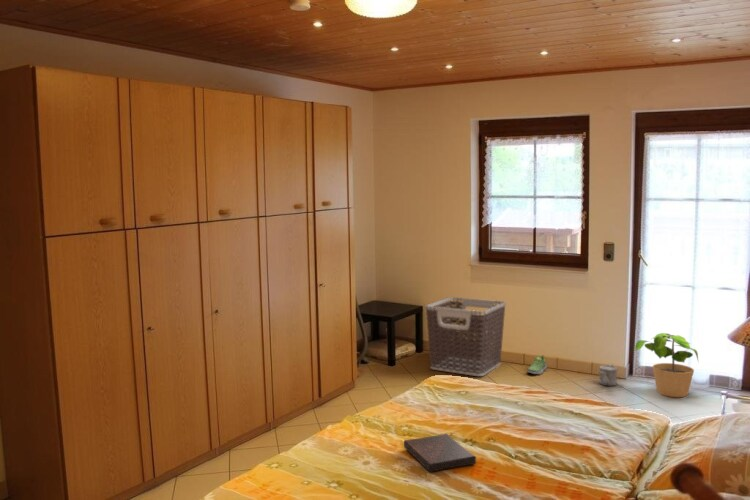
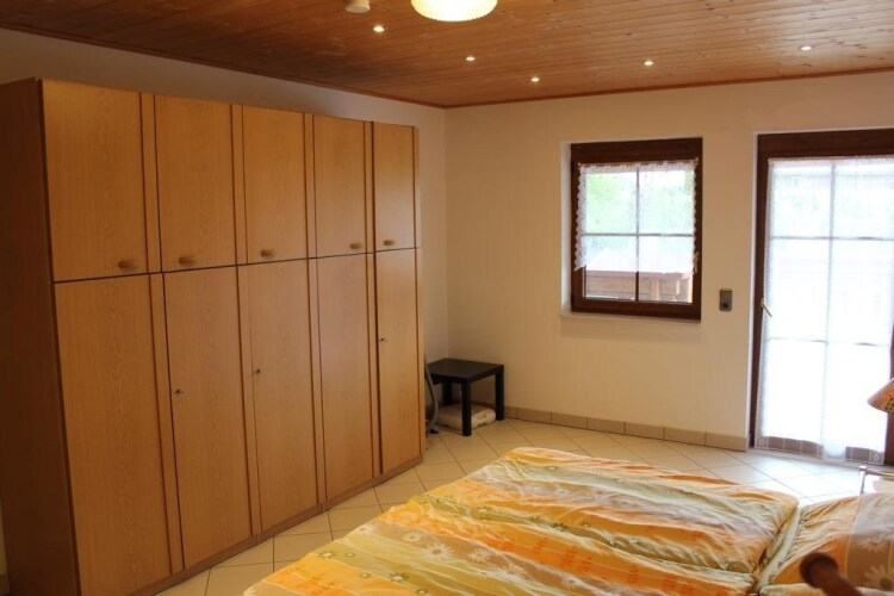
- shoe [526,354,548,375]
- watering can [598,363,618,387]
- potted plant [634,332,700,398]
- clothes hamper [424,296,507,377]
- book [403,433,477,473]
